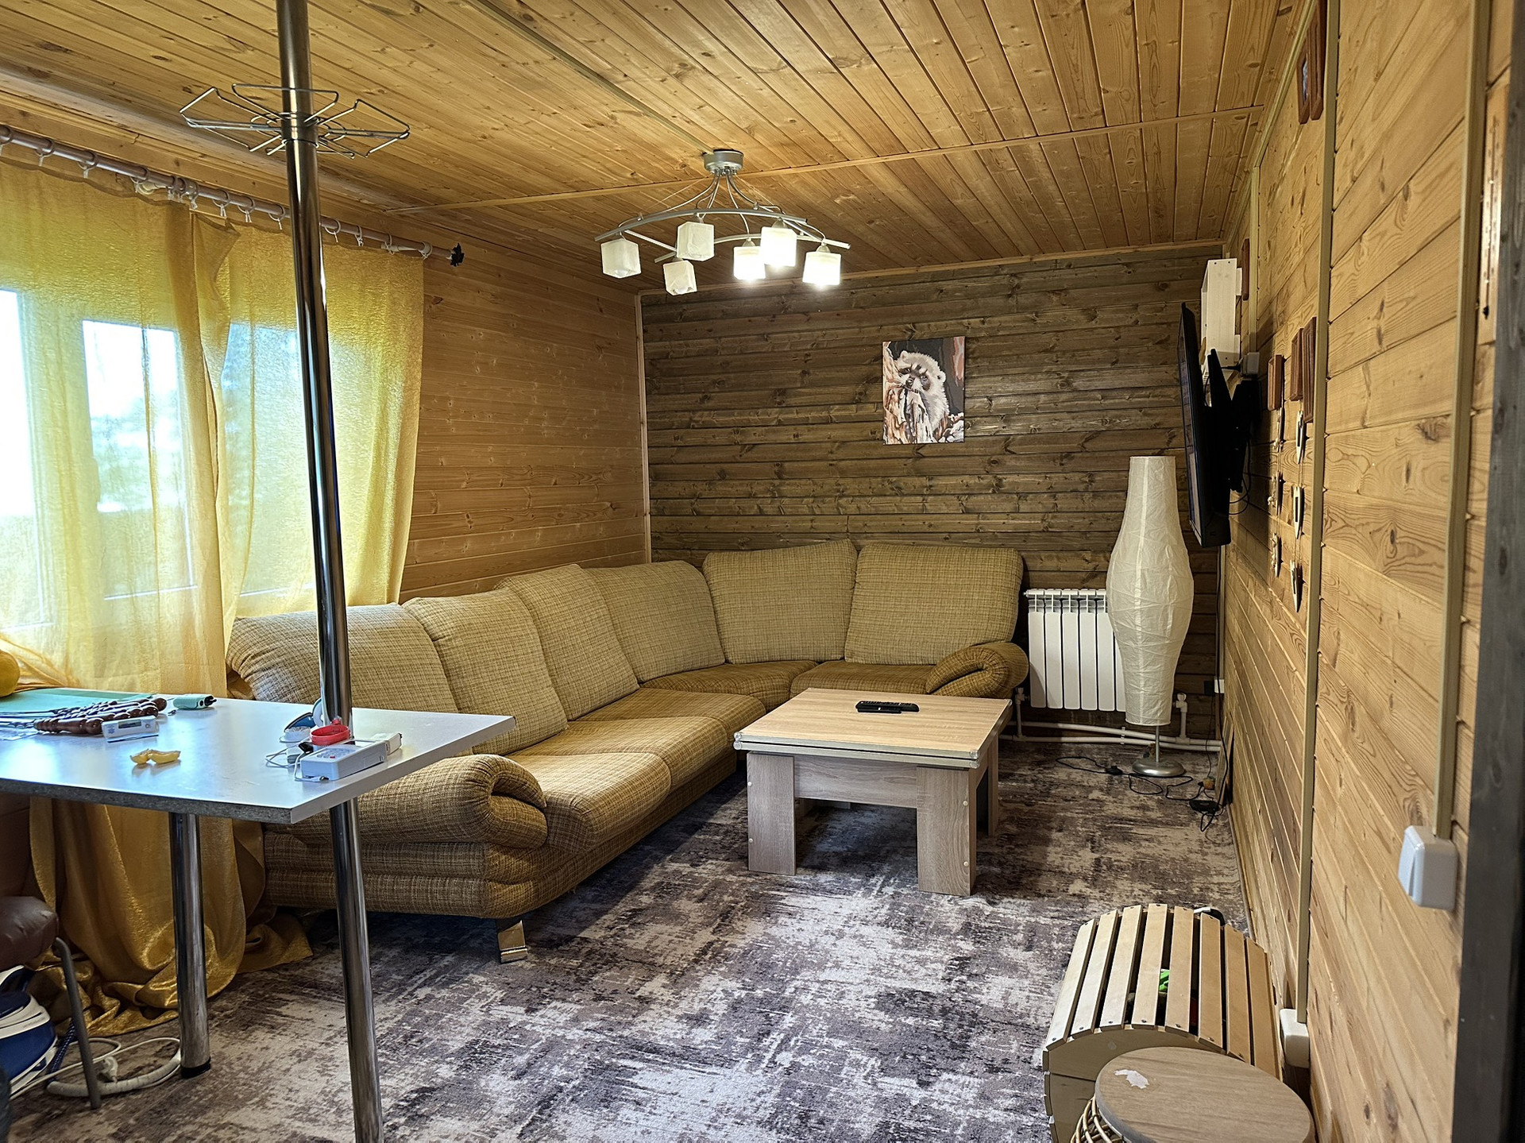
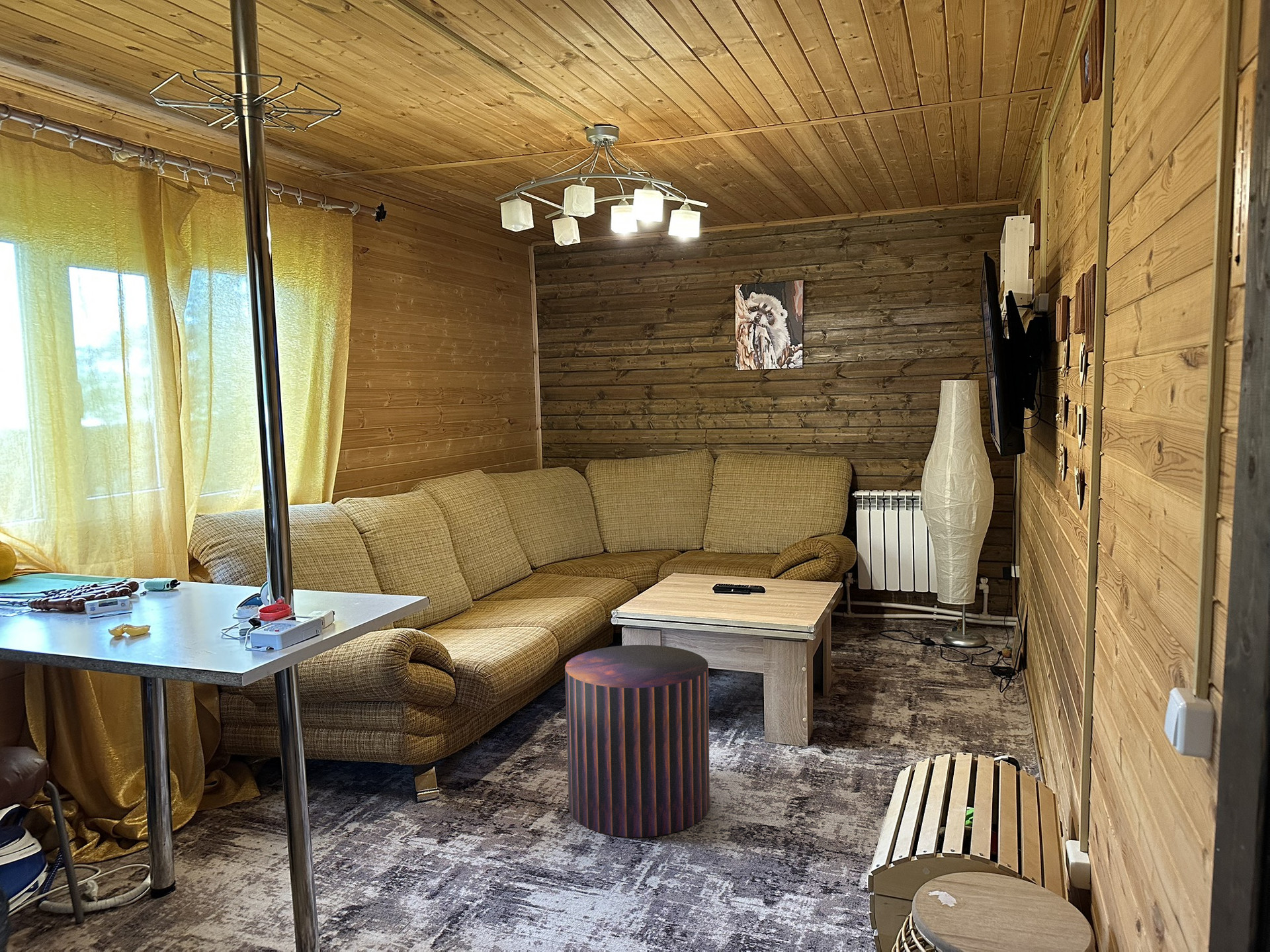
+ stool [564,644,710,838]
